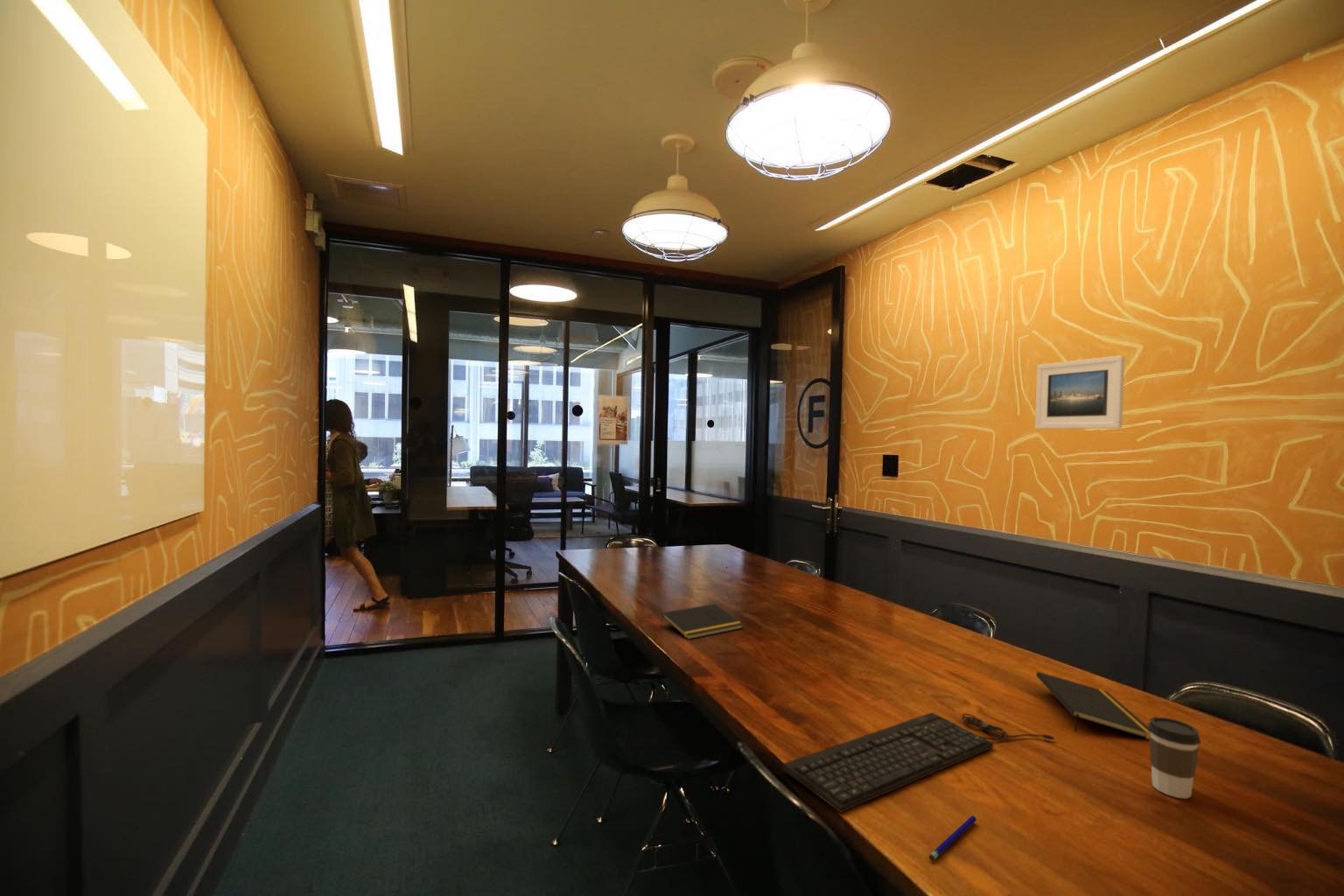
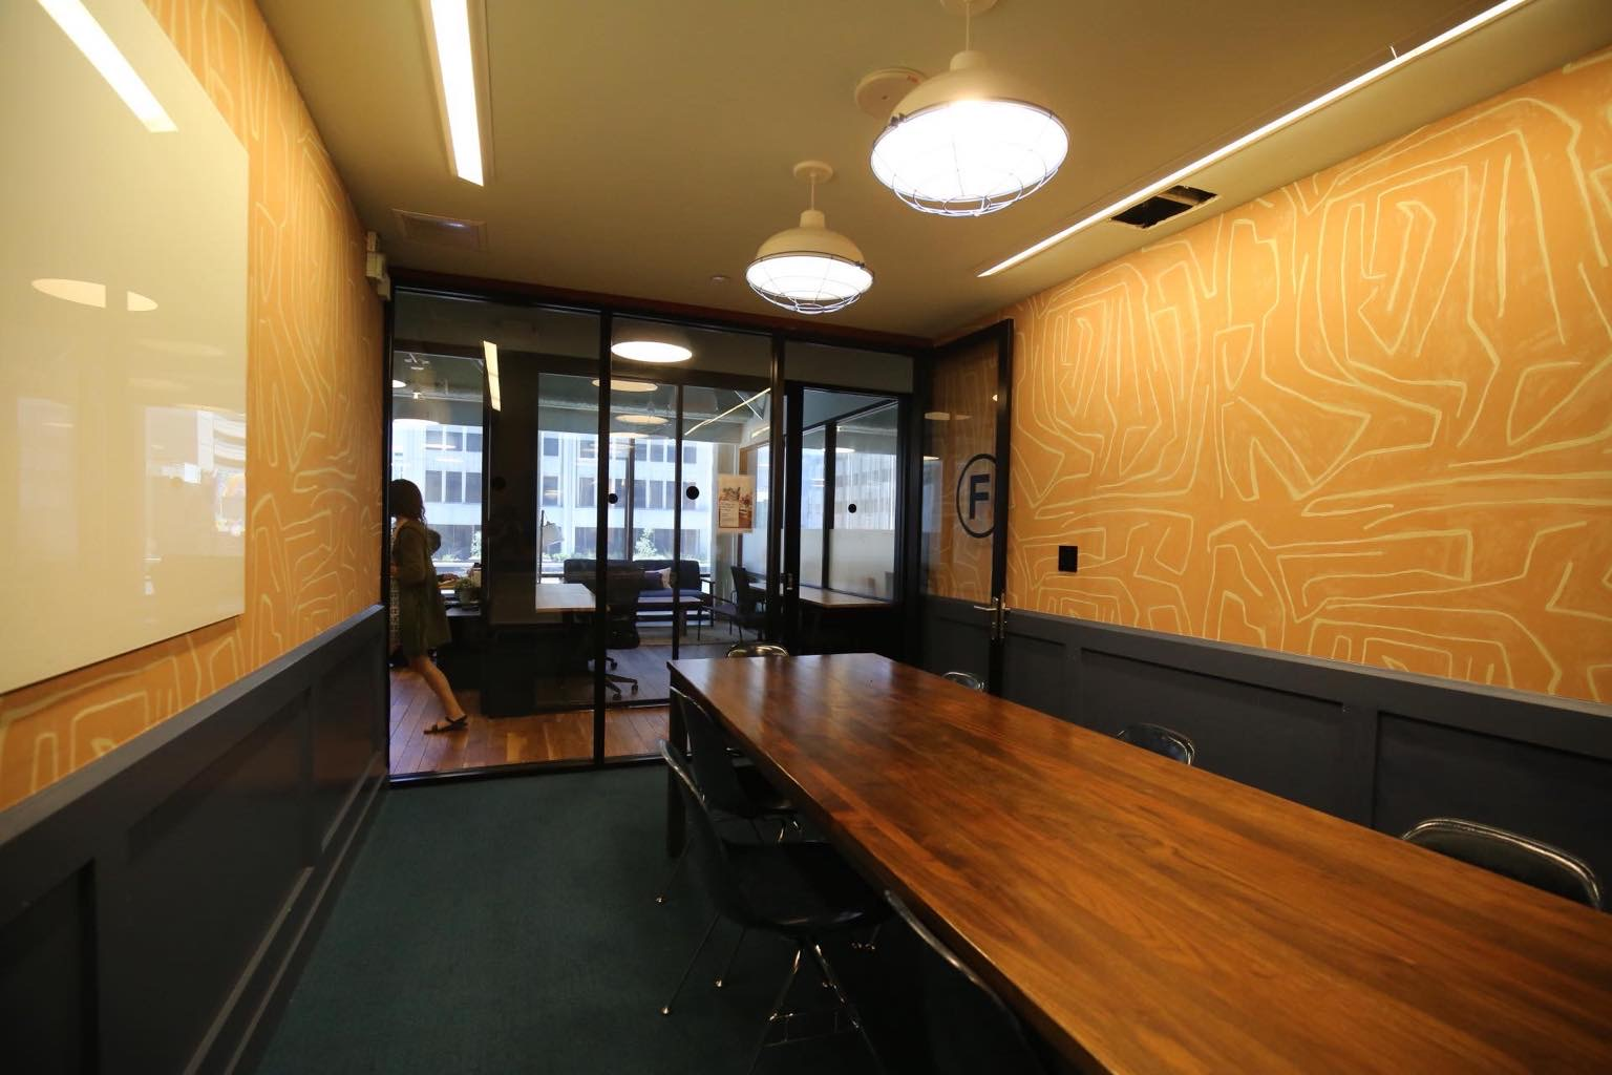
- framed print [1034,354,1125,430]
- pen [928,815,977,861]
- coffee cup [1147,716,1201,800]
- keyboard [782,711,1055,814]
- notepad [1035,671,1150,740]
- notepad [660,603,744,641]
